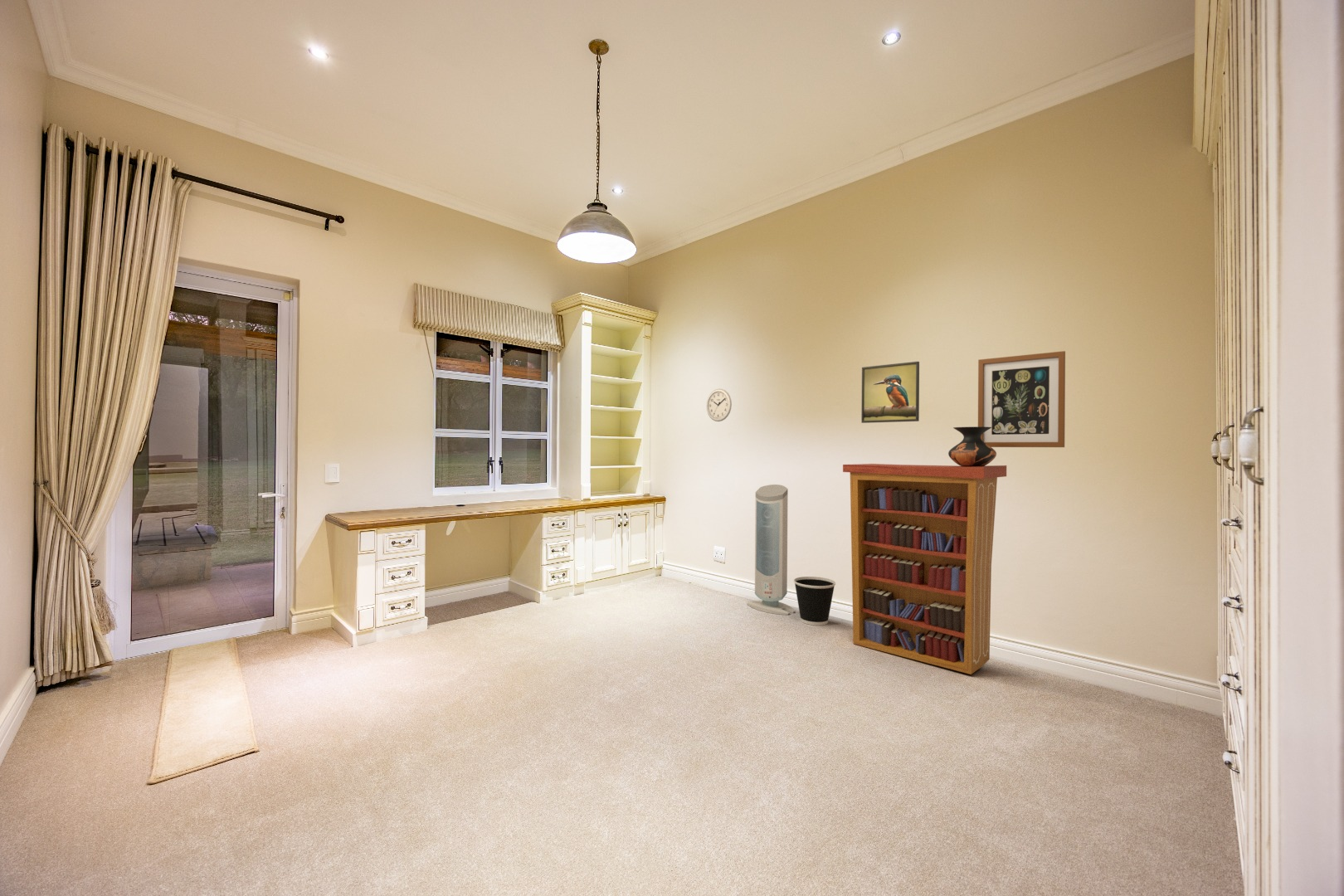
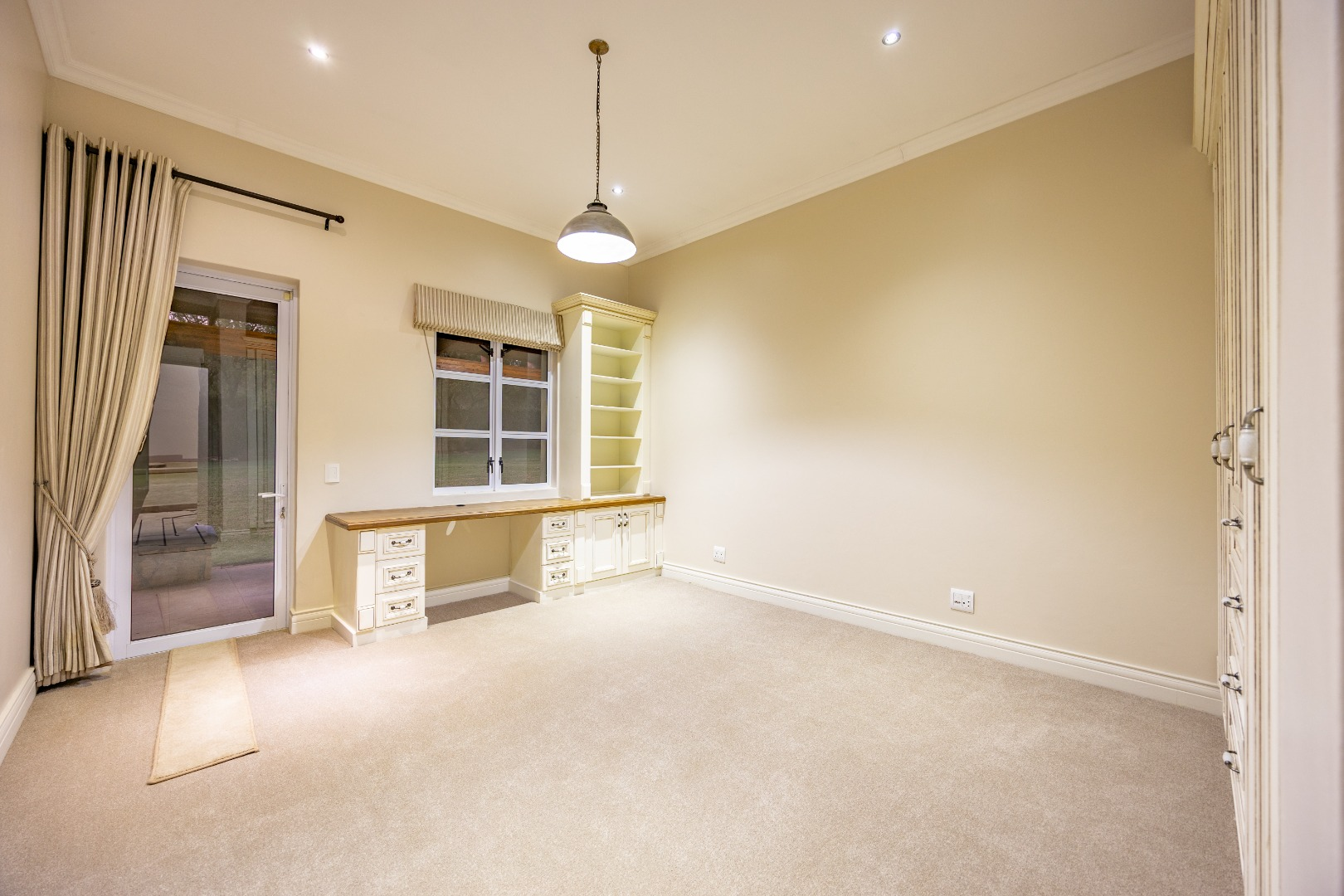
- wall art [977,350,1066,448]
- wastebasket [793,576,836,626]
- vase [947,426,997,466]
- air purifier [747,484,796,616]
- bookcase [842,463,1007,675]
- wall clock [706,388,733,422]
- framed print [860,361,920,424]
